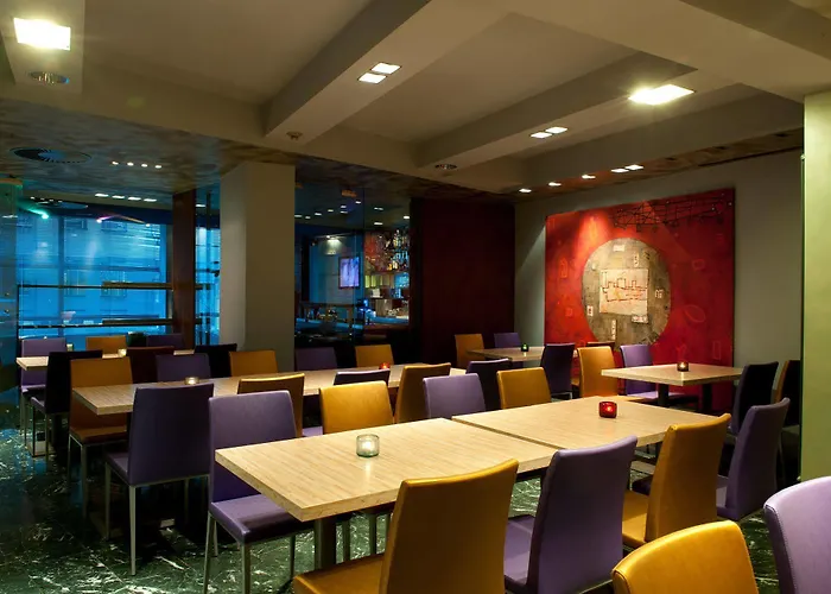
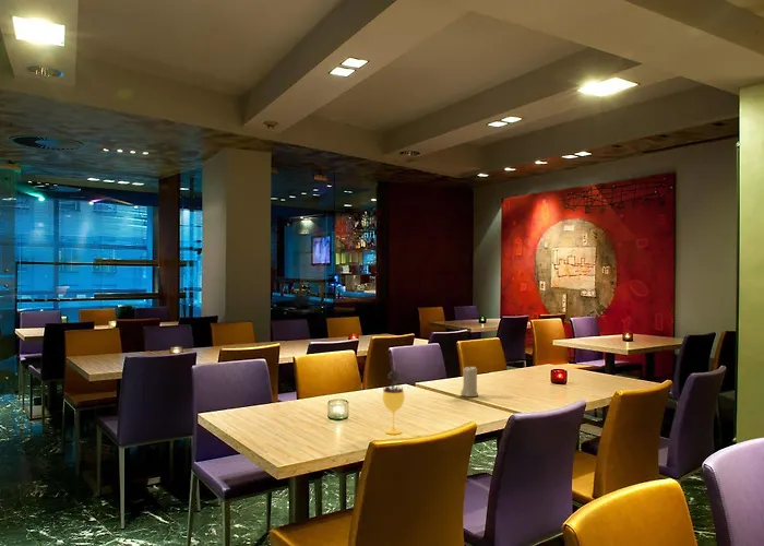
+ wine glass [381,369,406,436]
+ candle [459,365,479,397]
